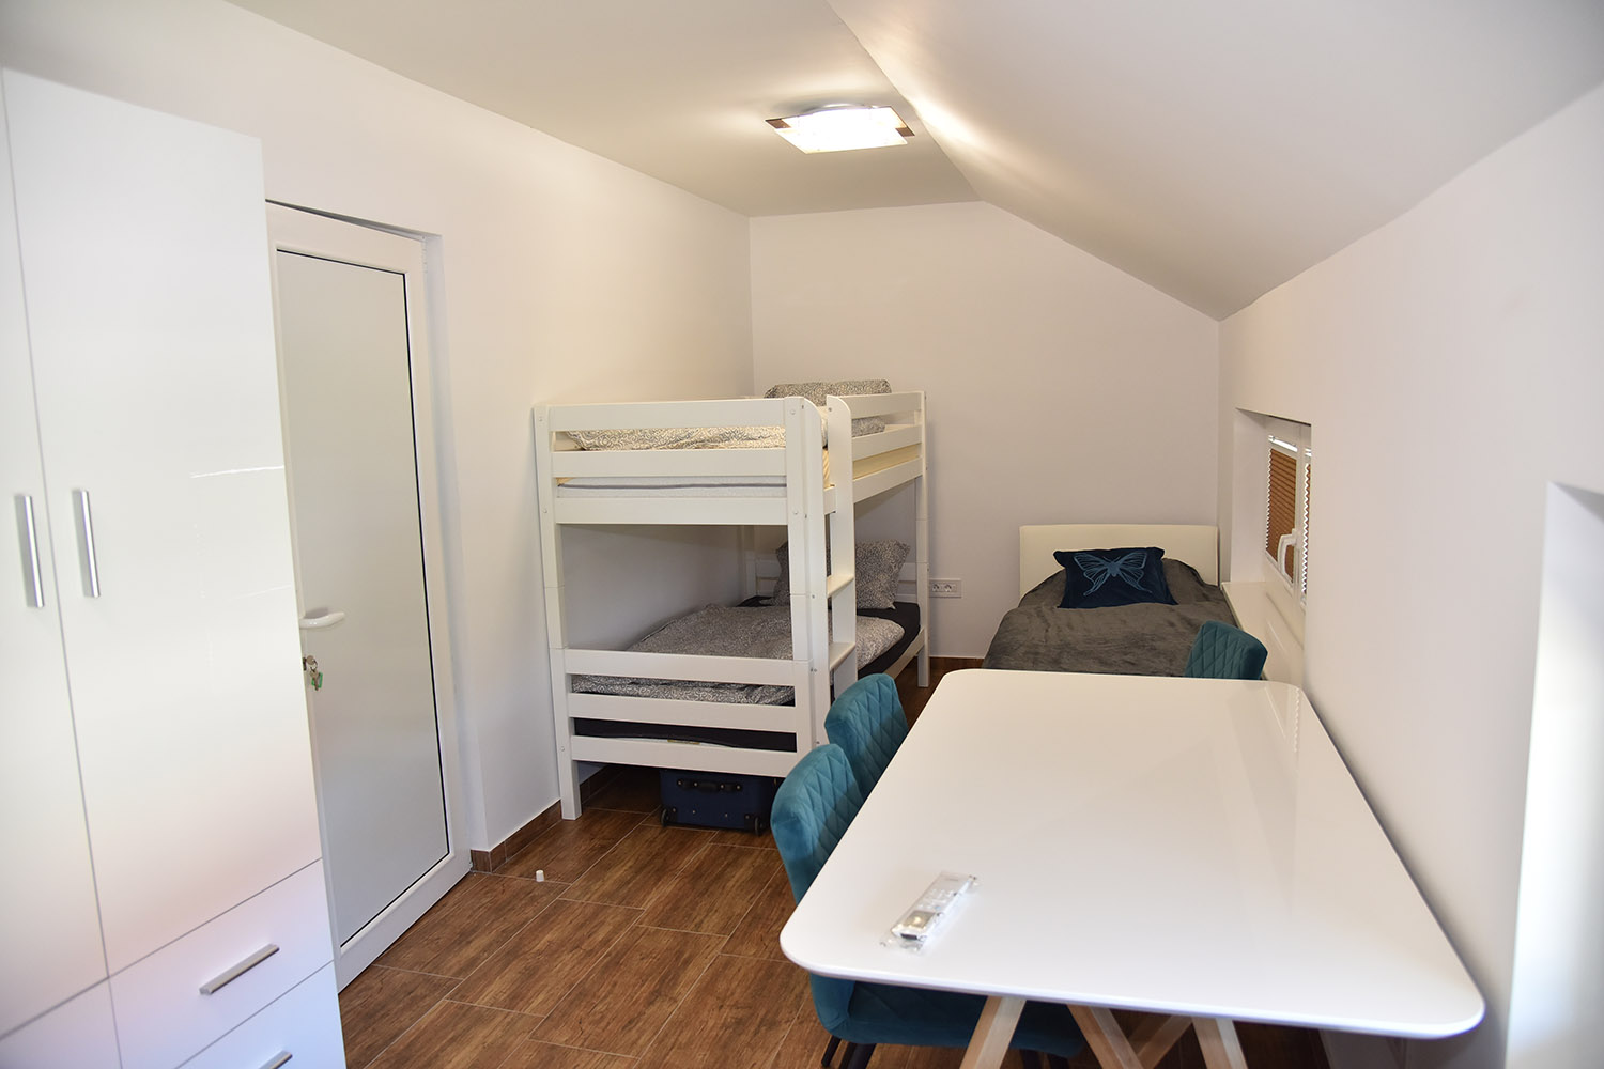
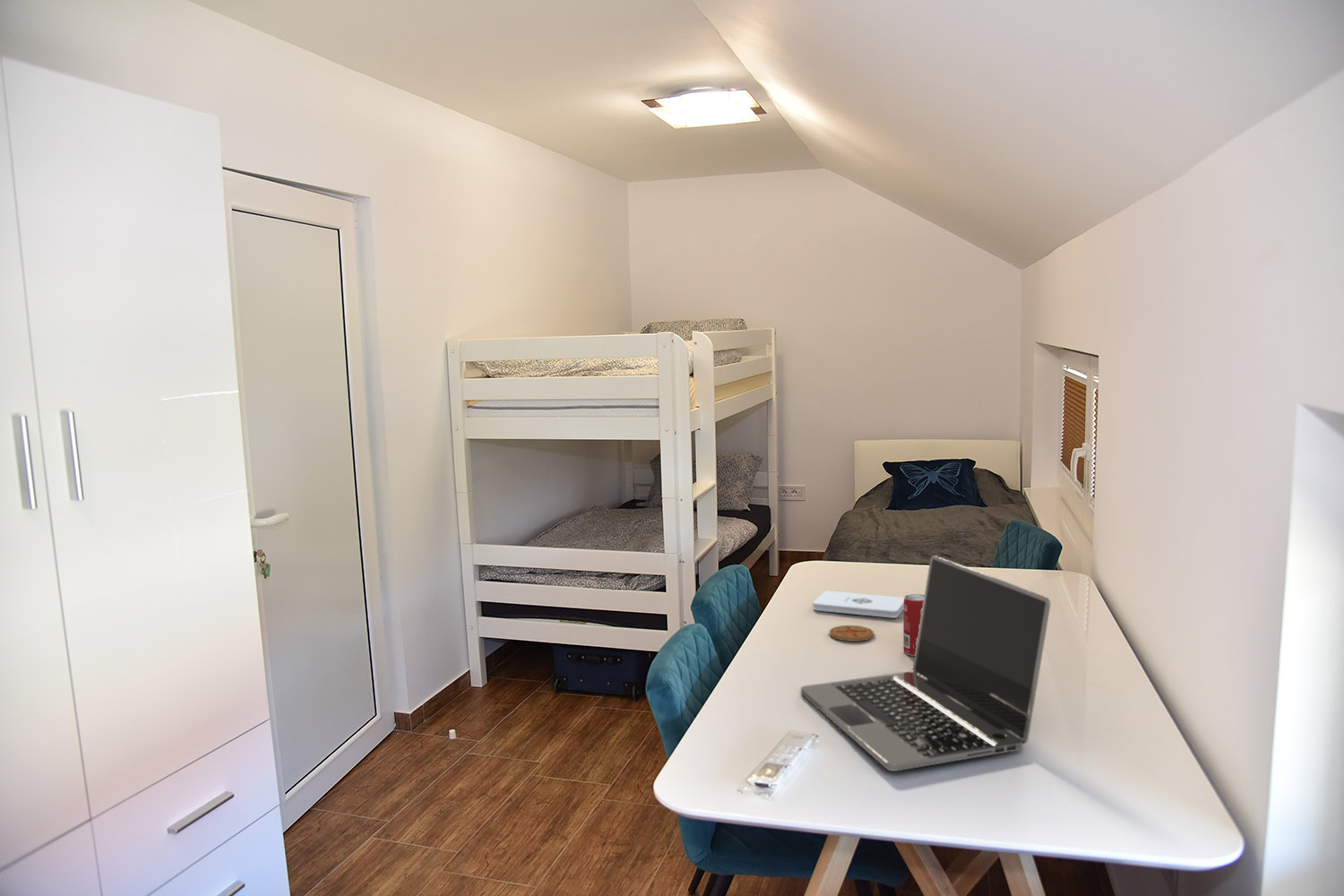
+ coaster [829,625,874,642]
+ beverage can [902,593,925,657]
+ notepad [812,590,905,619]
+ laptop [800,555,1052,772]
